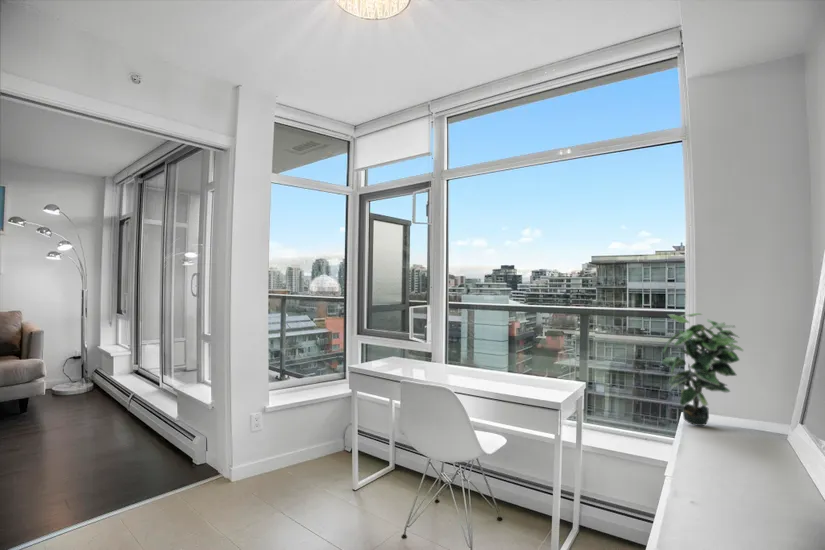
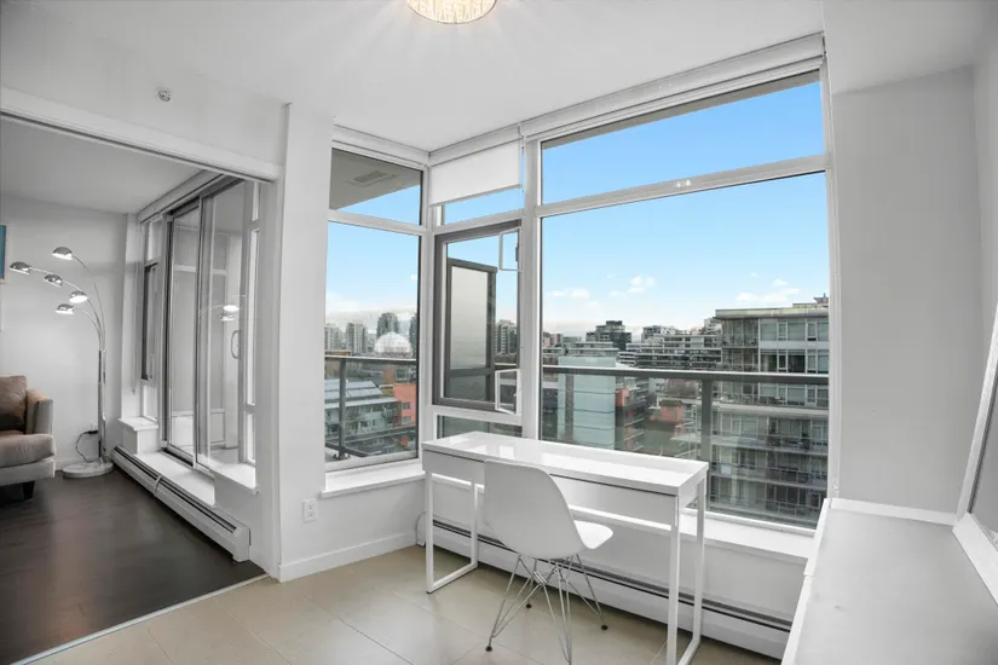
- potted plant [660,312,744,427]
